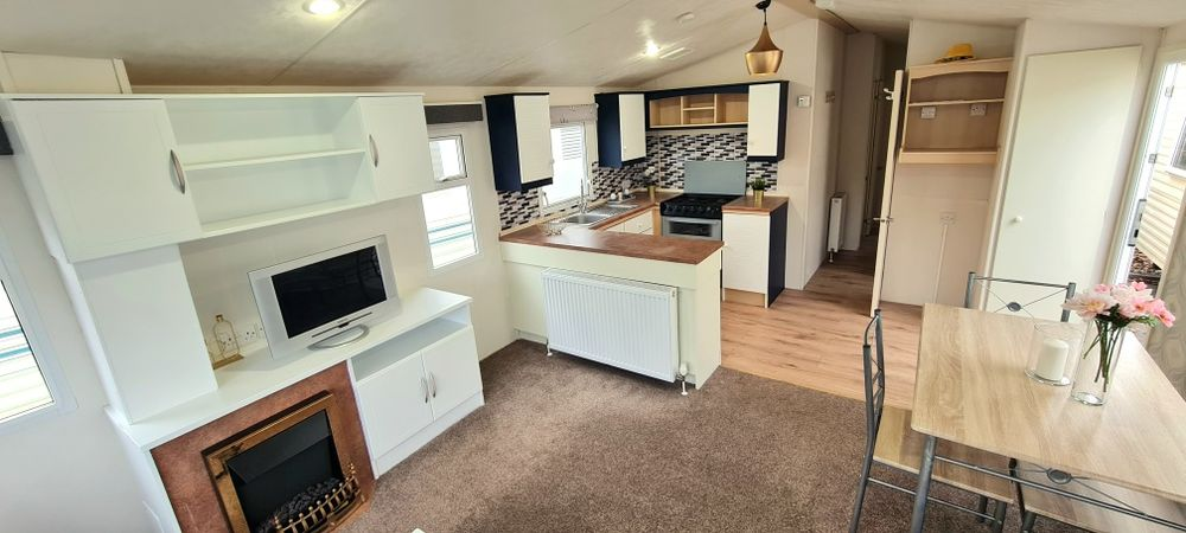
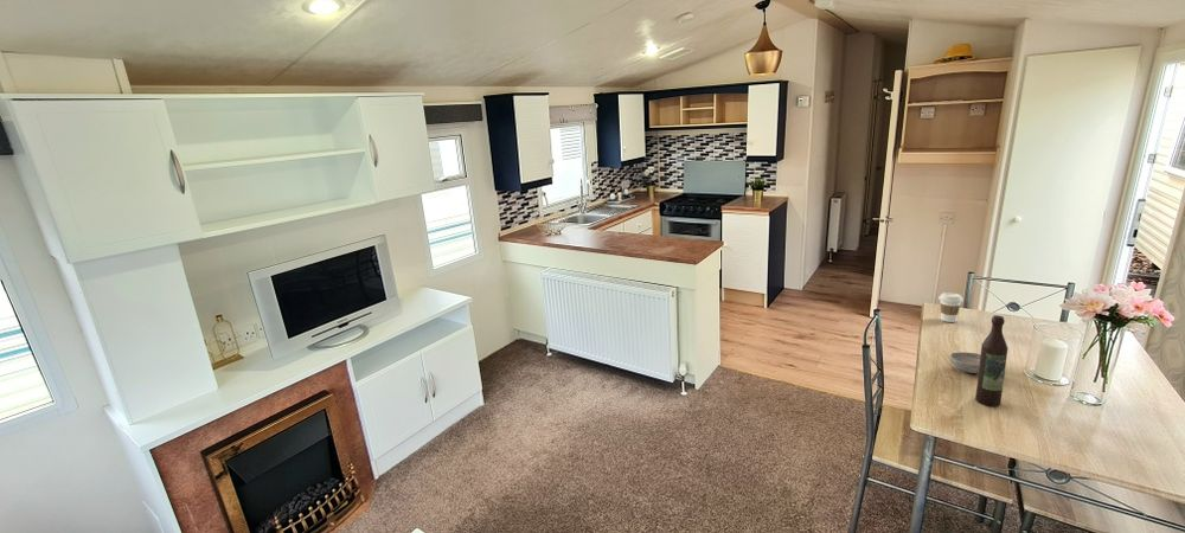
+ coffee cup [937,291,965,323]
+ bowl [948,352,981,374]
+ wine bottle [974,314,1010,407]
